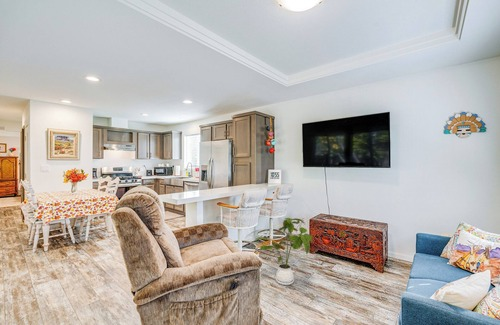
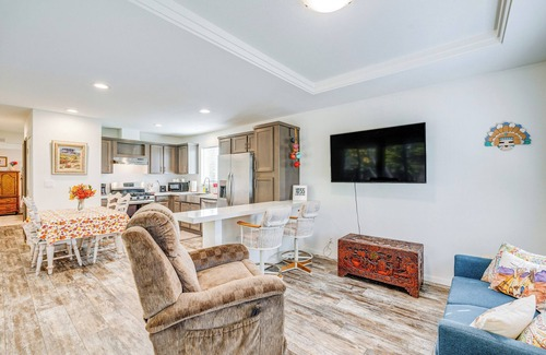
- house plant [253,217,314,286]
